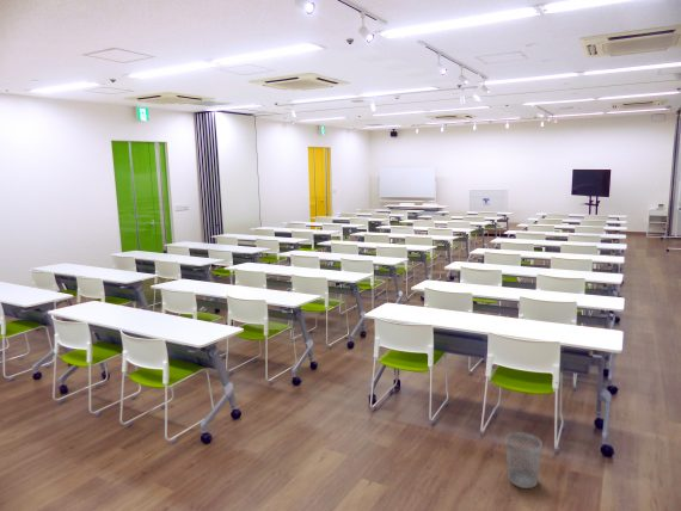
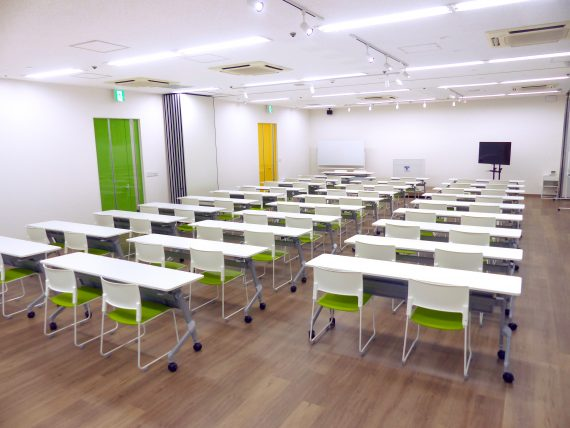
- wastebasket [504,431,544,490]
